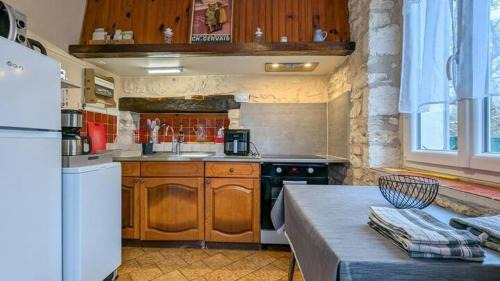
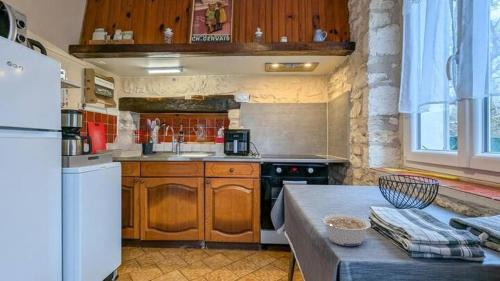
+ legume [320,213,372,247]
